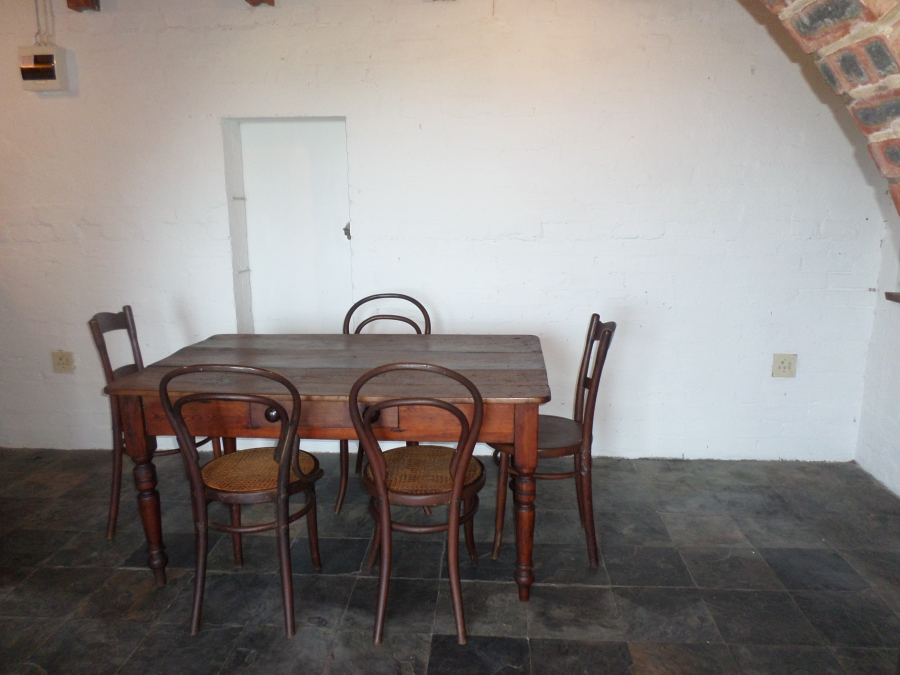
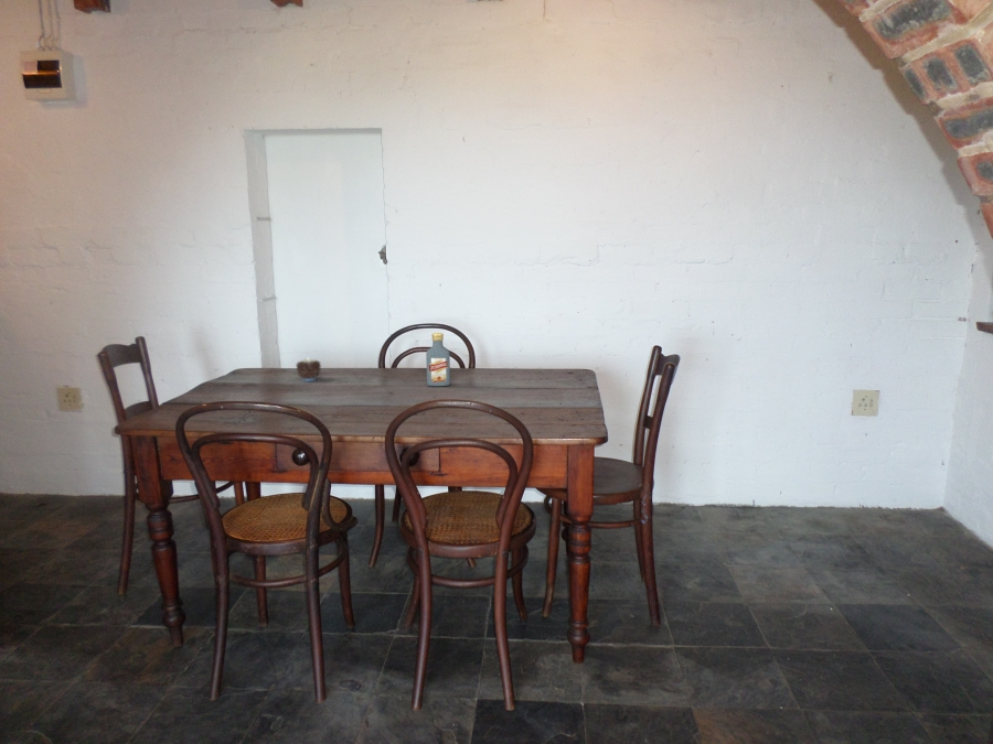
+ vodka [425,332,451,387]
+ candle [295,357,322,381]
